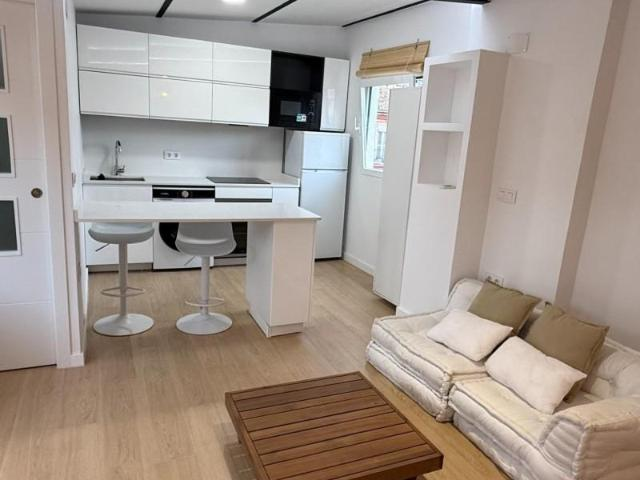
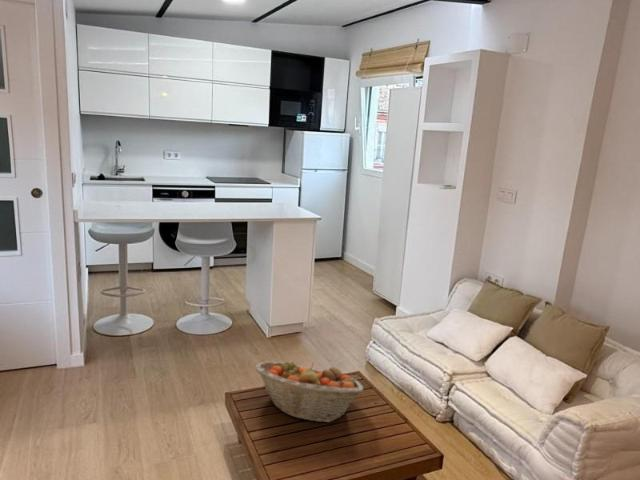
+ fruit basket [254,360,364,423]
